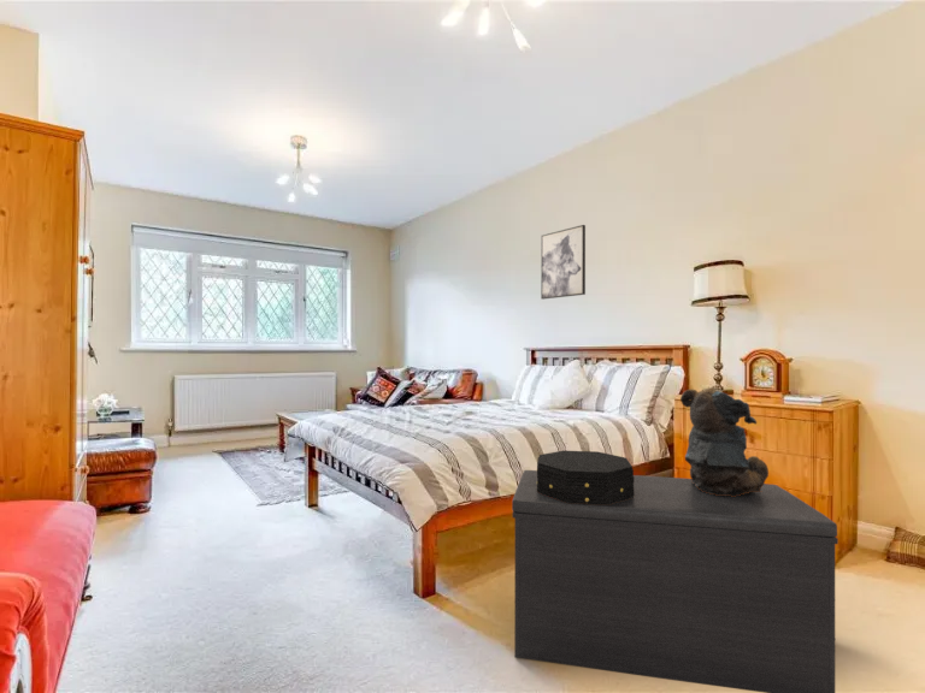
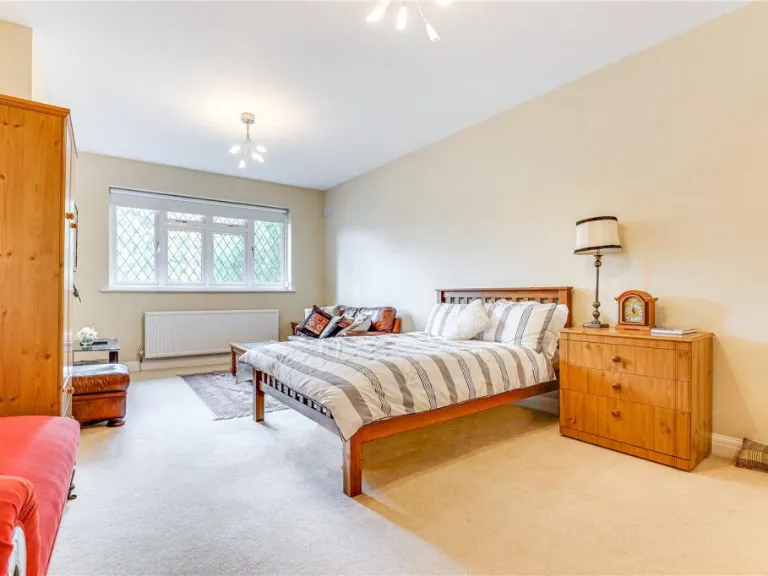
- wall art [540,224,587,301]
- decorative box [536,450,635,504]
- teddy bear [679,386,770,497]
- bench [511,469,839,693]
